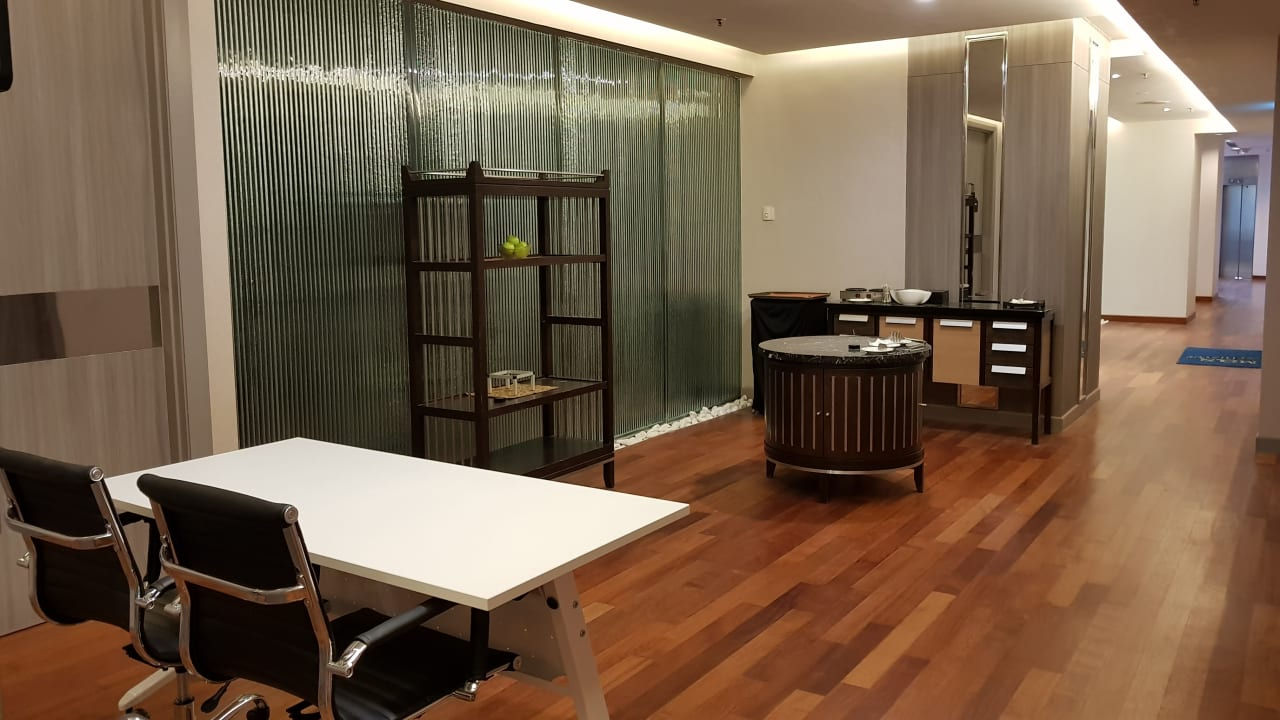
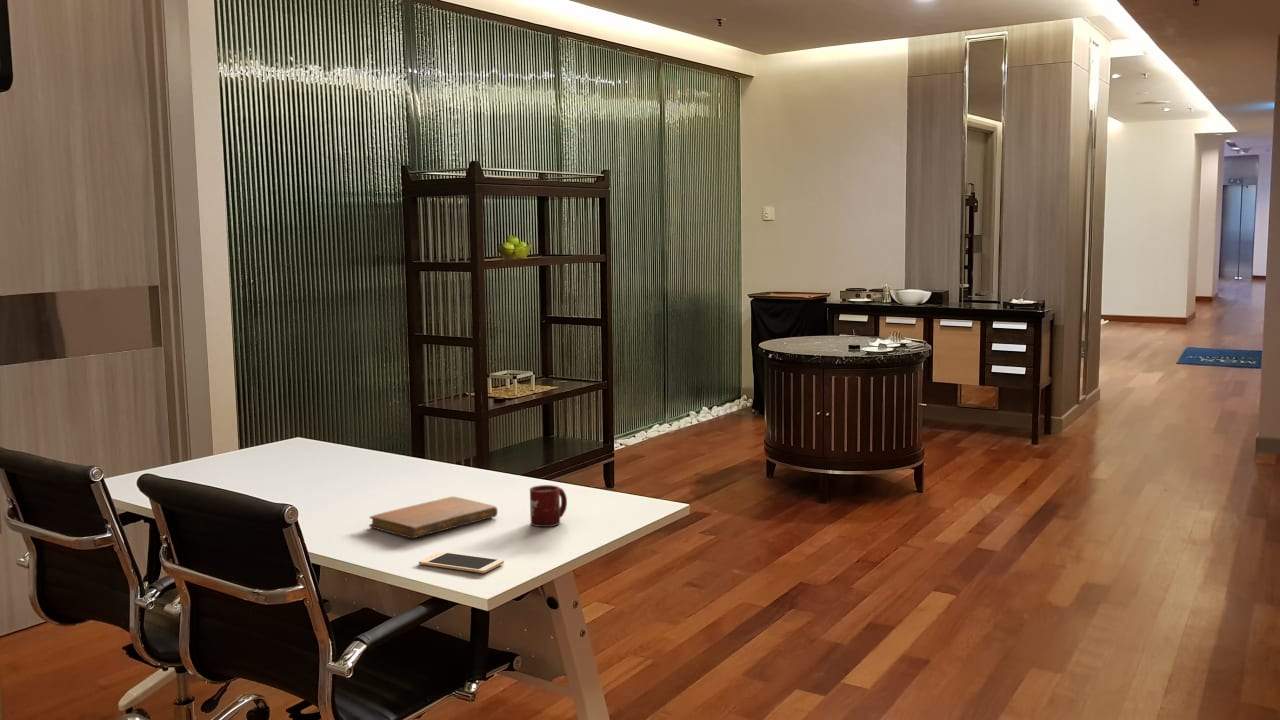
+ cell phone [418,551,505,574]
+ cup [529,484,568,528]
+ notebook [368,495,499,539]
